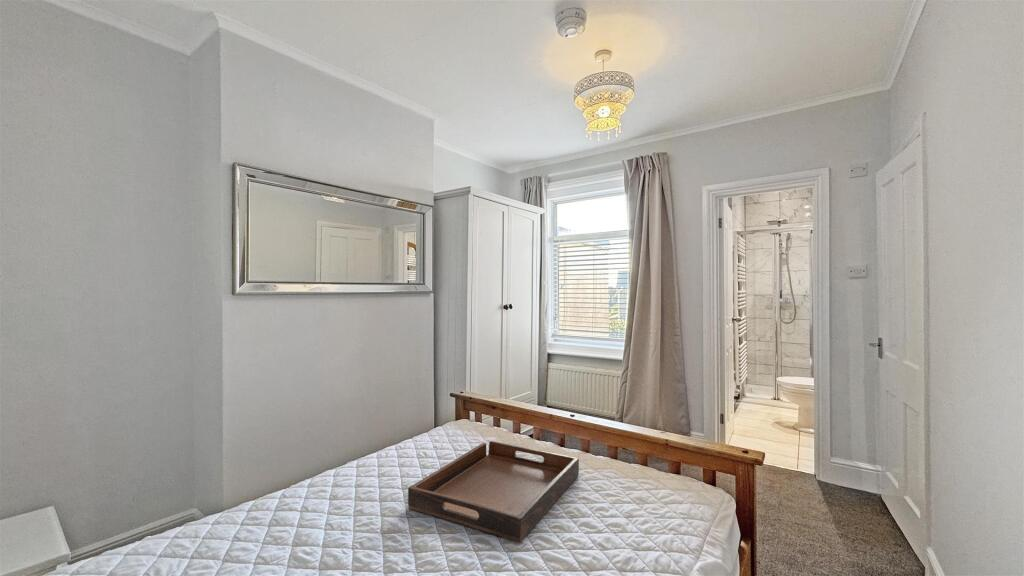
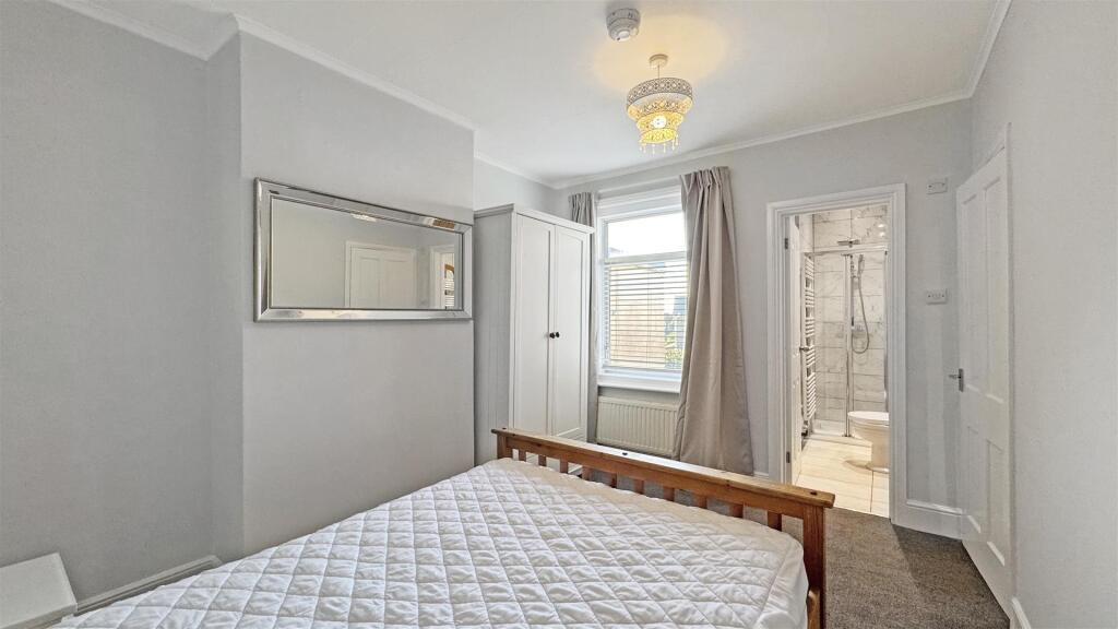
- serving tray [407,440,580,543]
